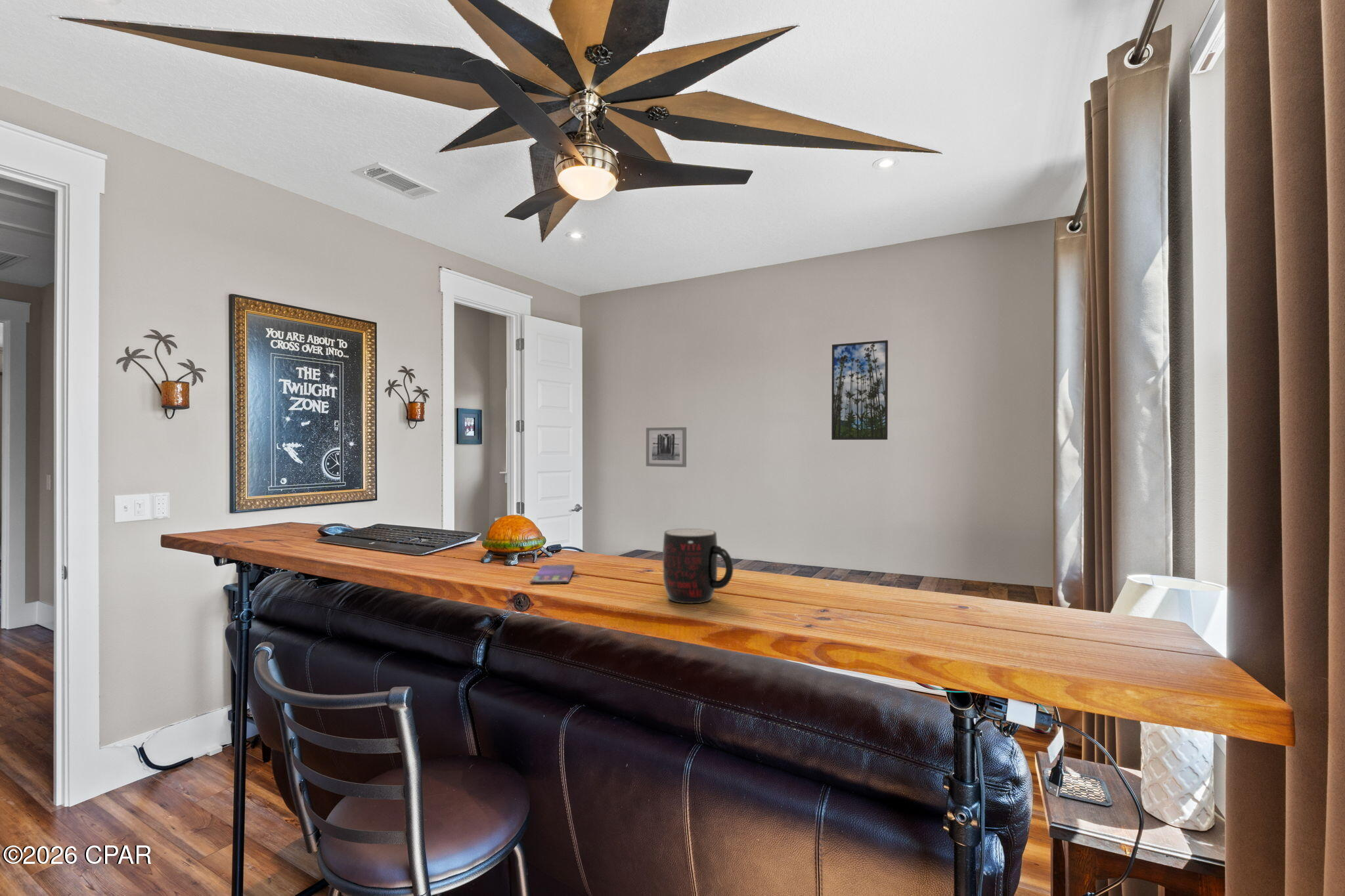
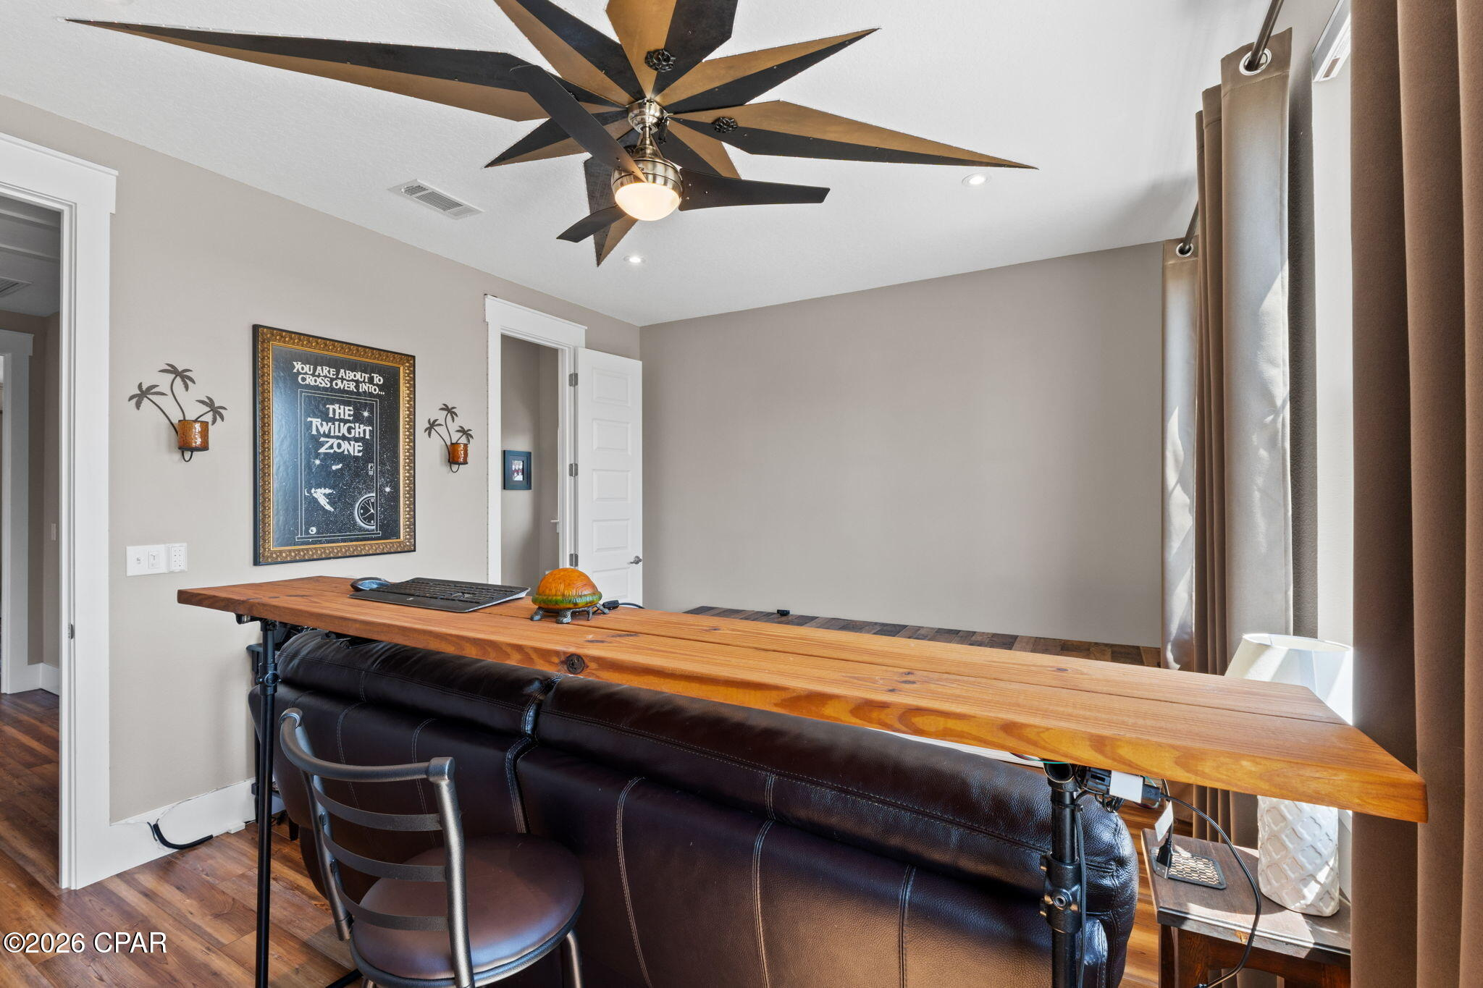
- smartphone [530,564,575,585]
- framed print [831,339,889,440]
- wall art [646,427,687,468]
- mug [662,528,734,604]
